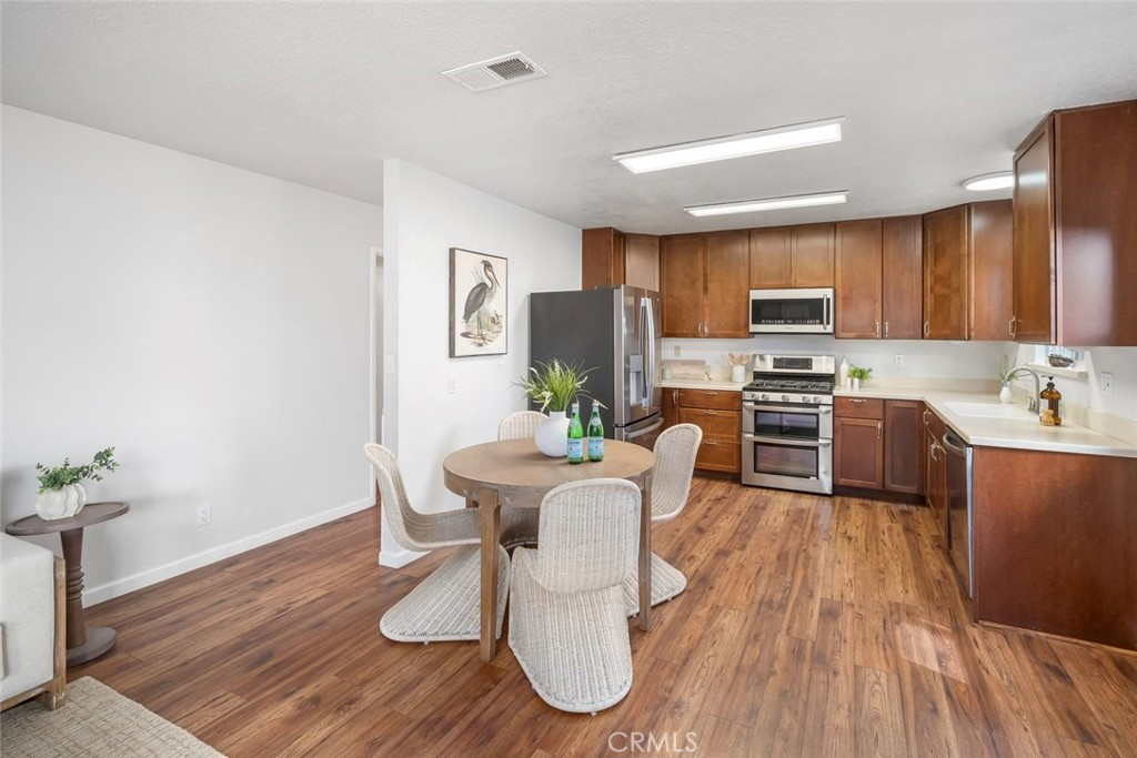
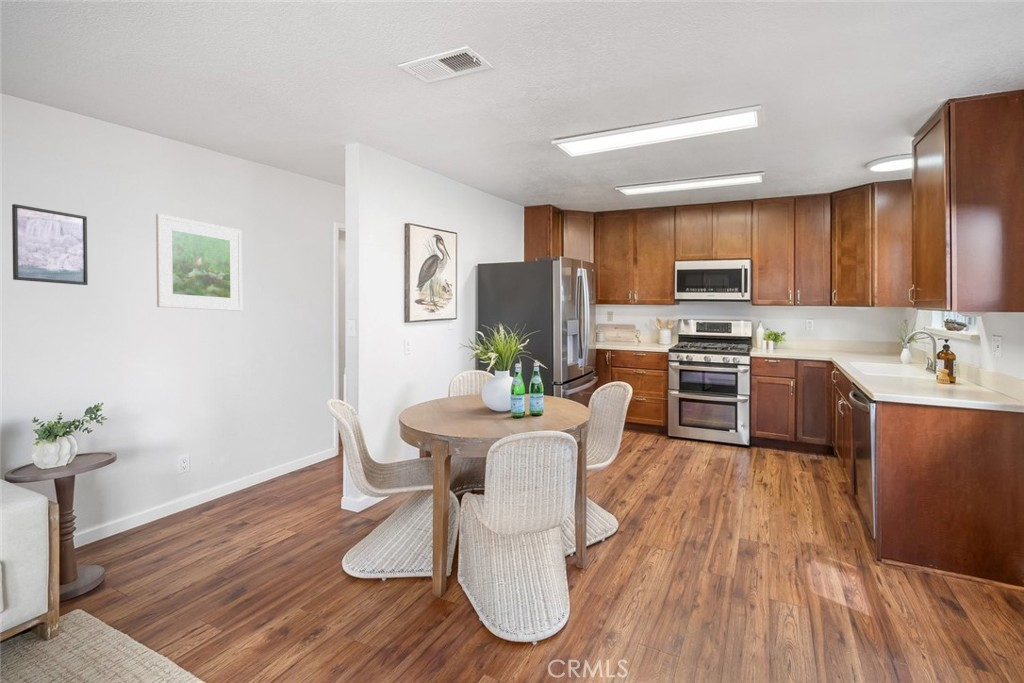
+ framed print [11,203,89,286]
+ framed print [155,213,243,312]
